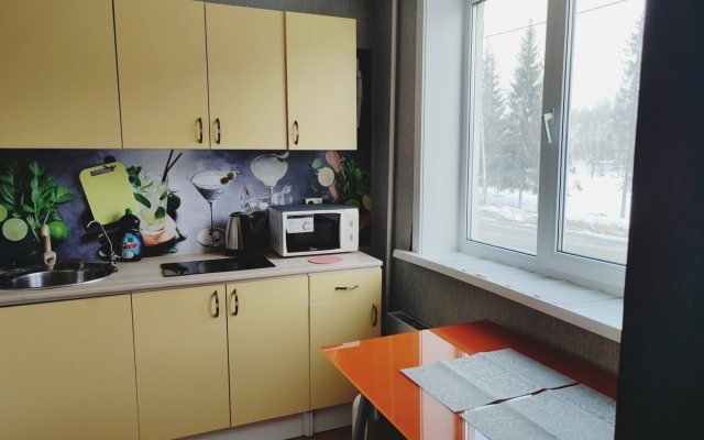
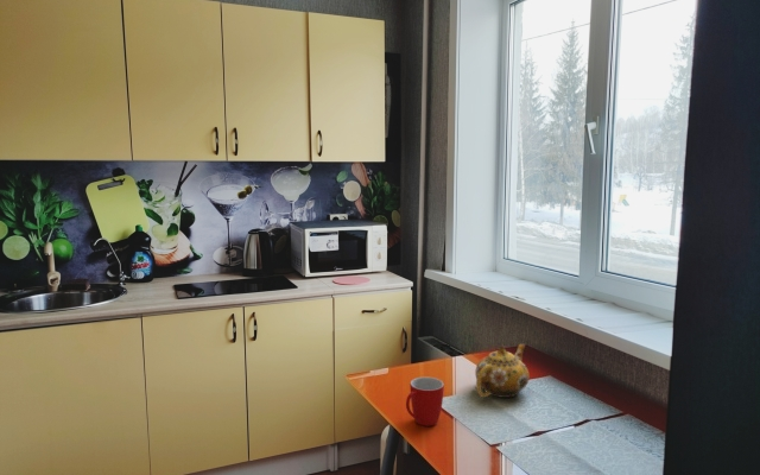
+ mug [405,376,445,428]
+ teapot [474,343,531,399]
